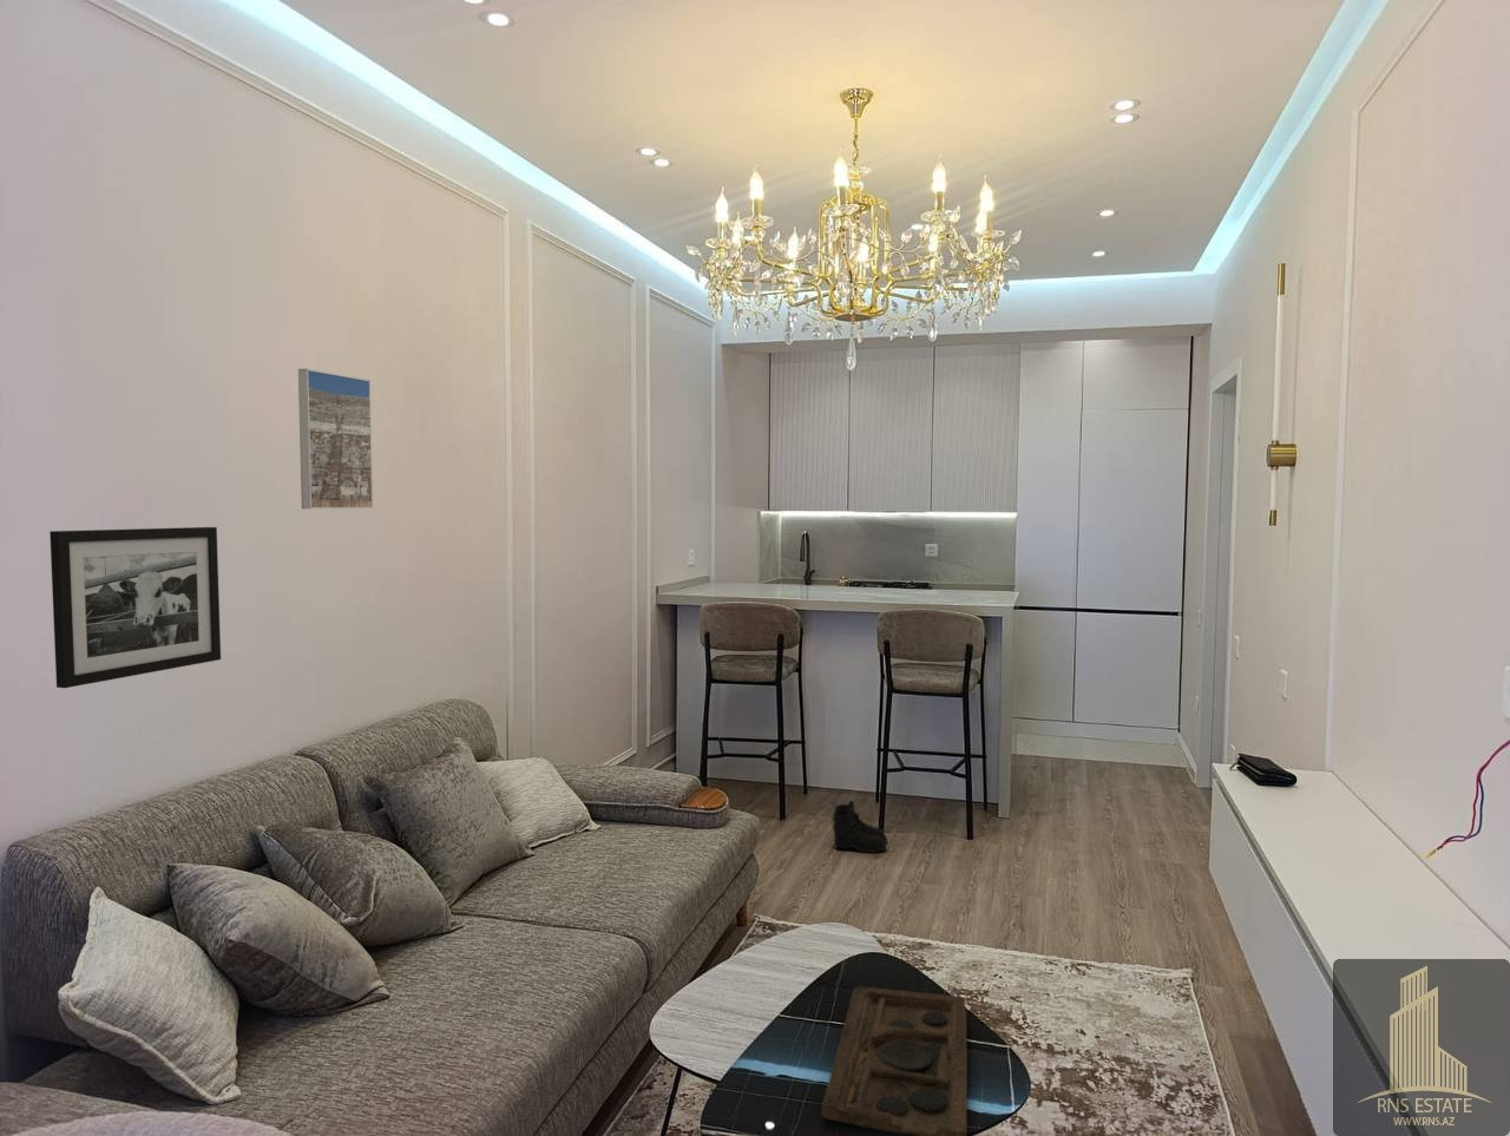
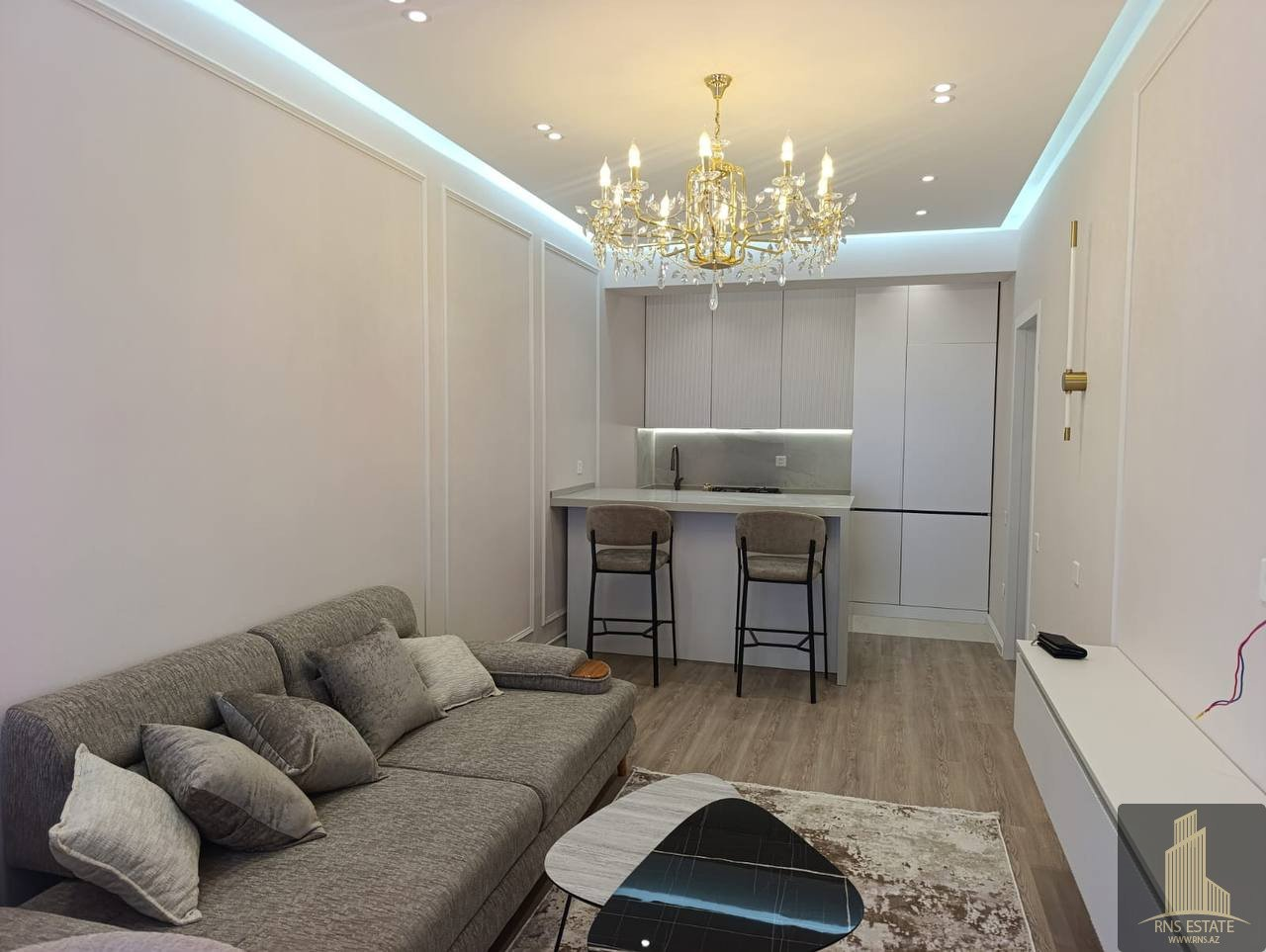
- decorative tray [819,986,968,1136]
- boots [829,799,889,854]
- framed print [297,368,375,510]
- picture frame [49,526,222,689]
